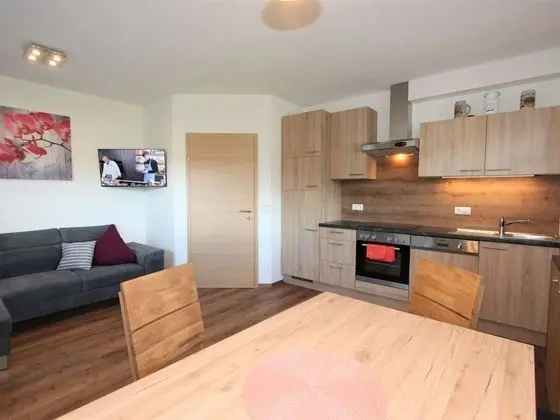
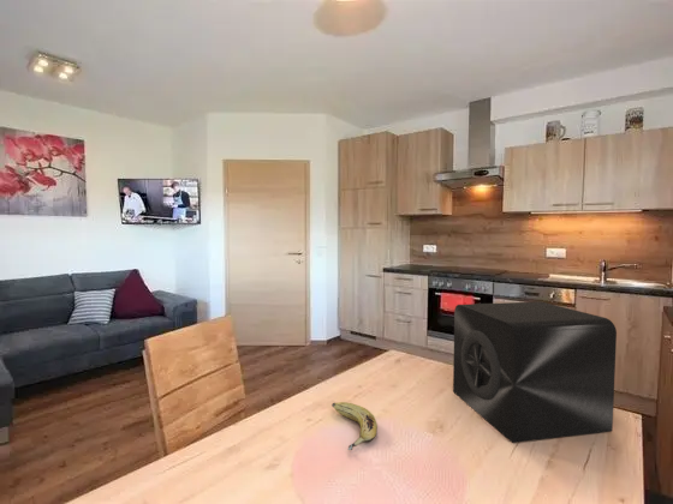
+ fruit [330,401,379,451]
+ speaker [452,300,618,444]
